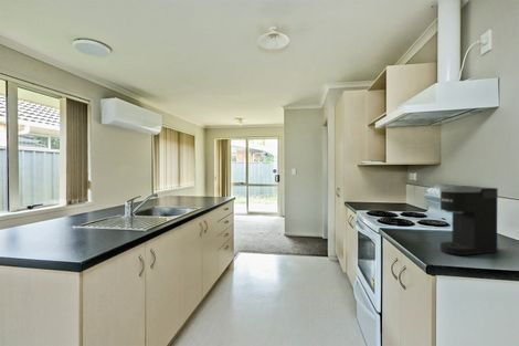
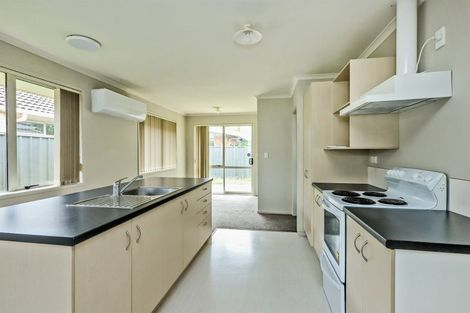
- coffee maker [438,185,499,256]
